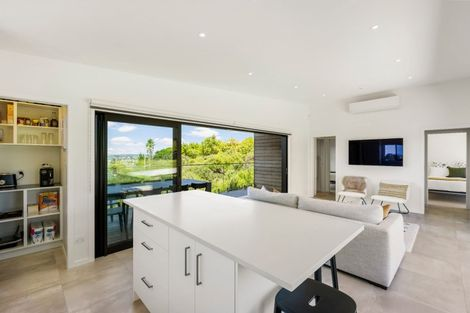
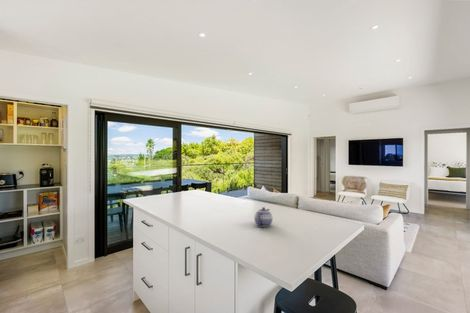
+ teapot [253,206,273,228]
